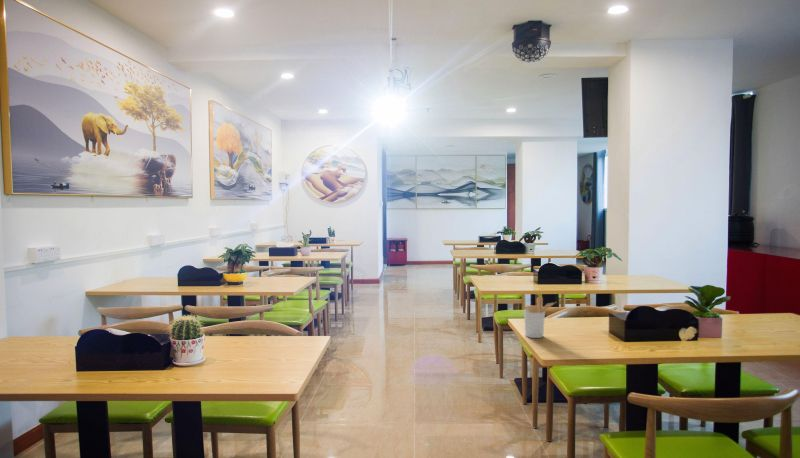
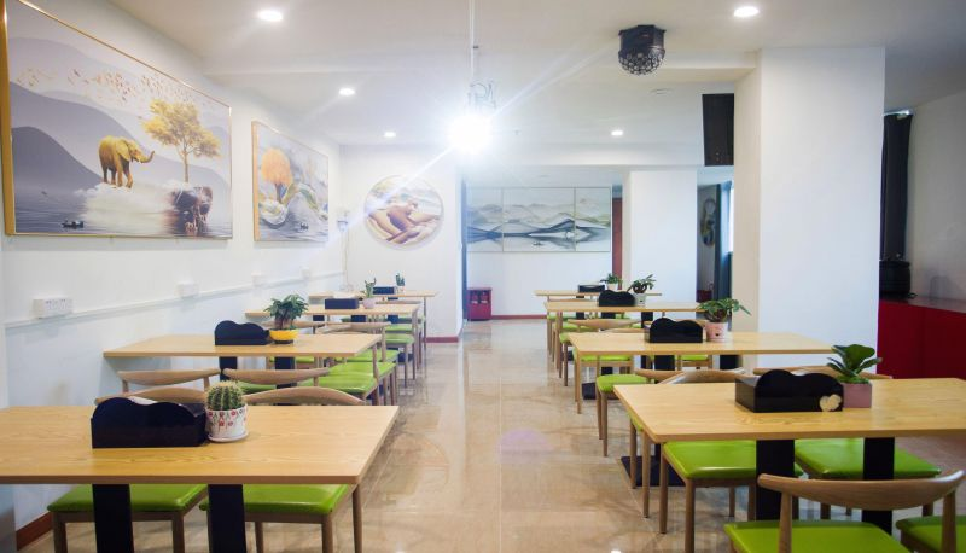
- utensil holder [523,295,557,339]
